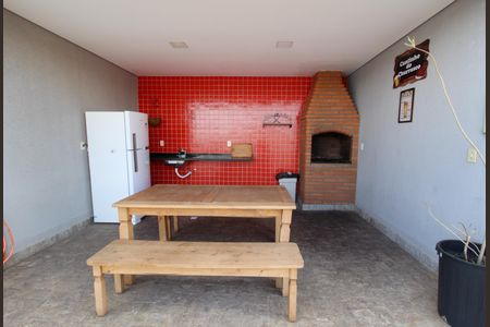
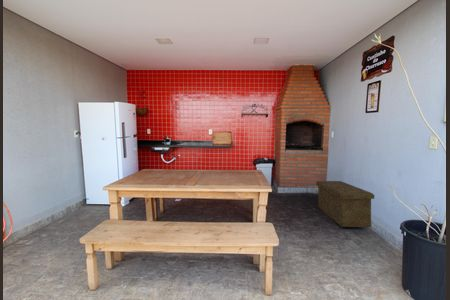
+ storage bench [315,180,375,228]
